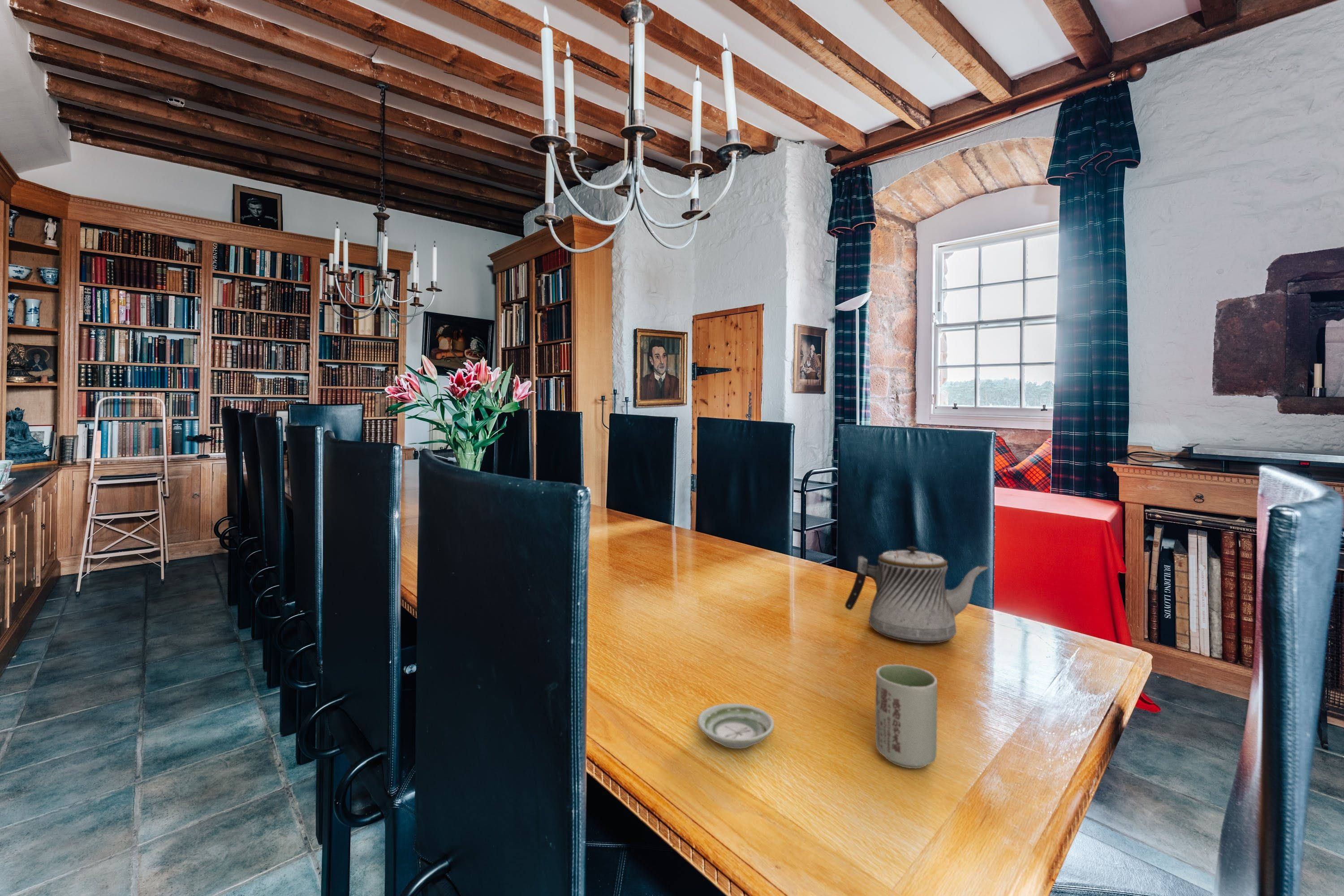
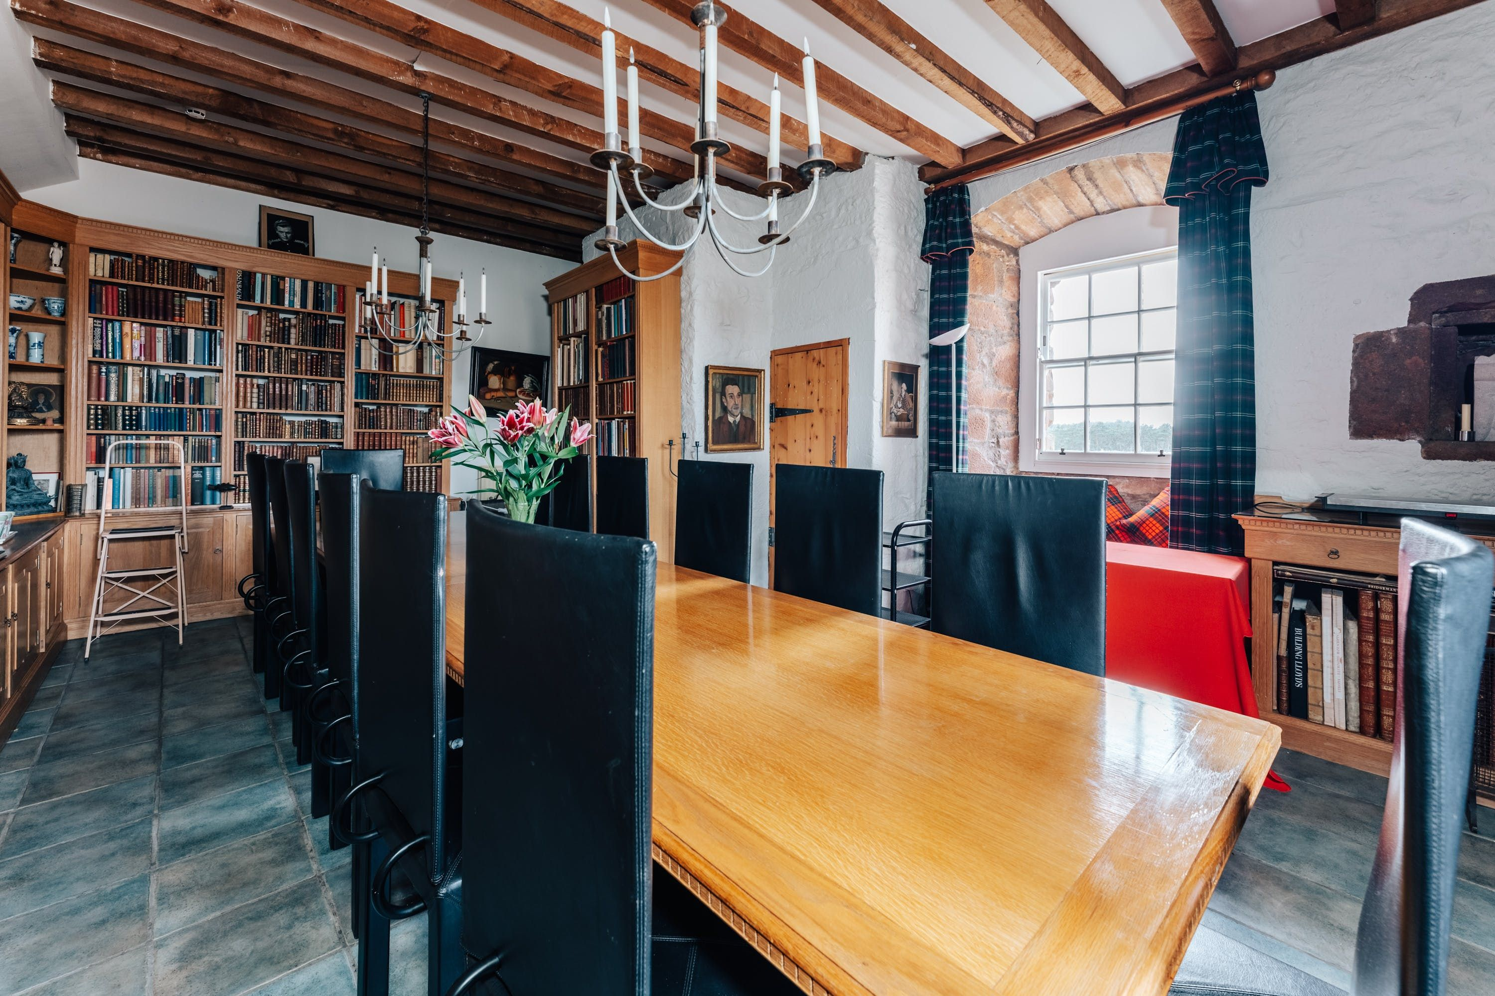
- teapot [844,546,989,644]
- saucer [697,703,775,749]
- cup [875,664,938,769]
